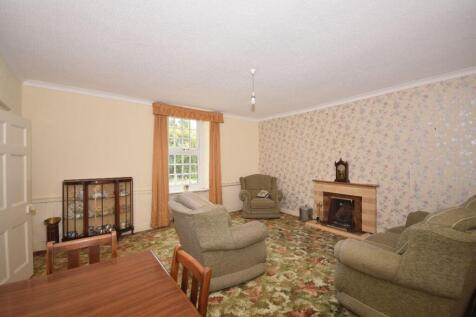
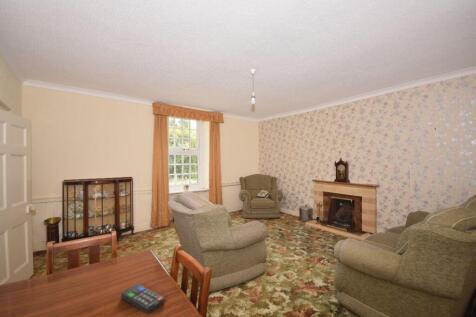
+ remote control [120,283,166,315]
